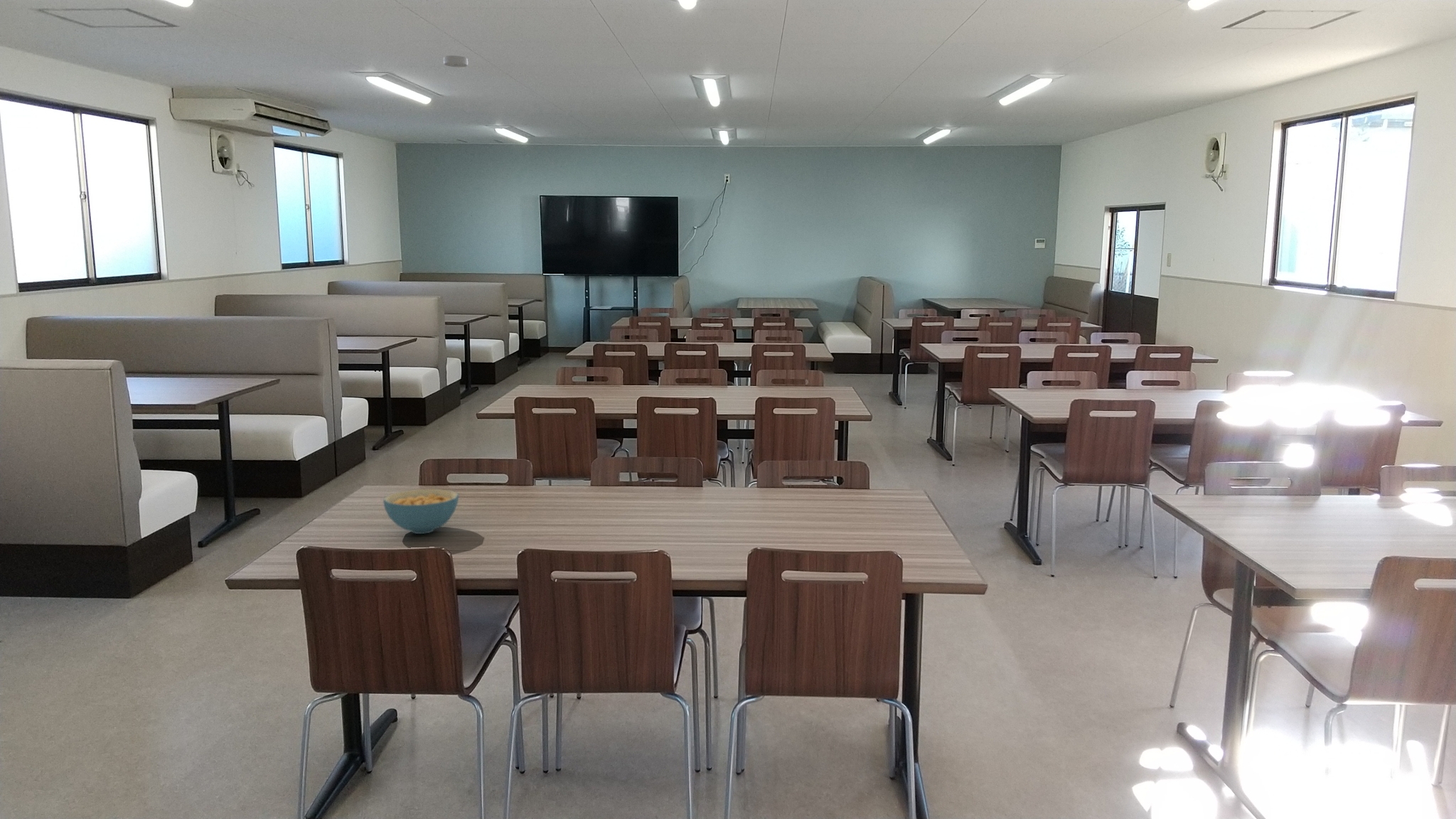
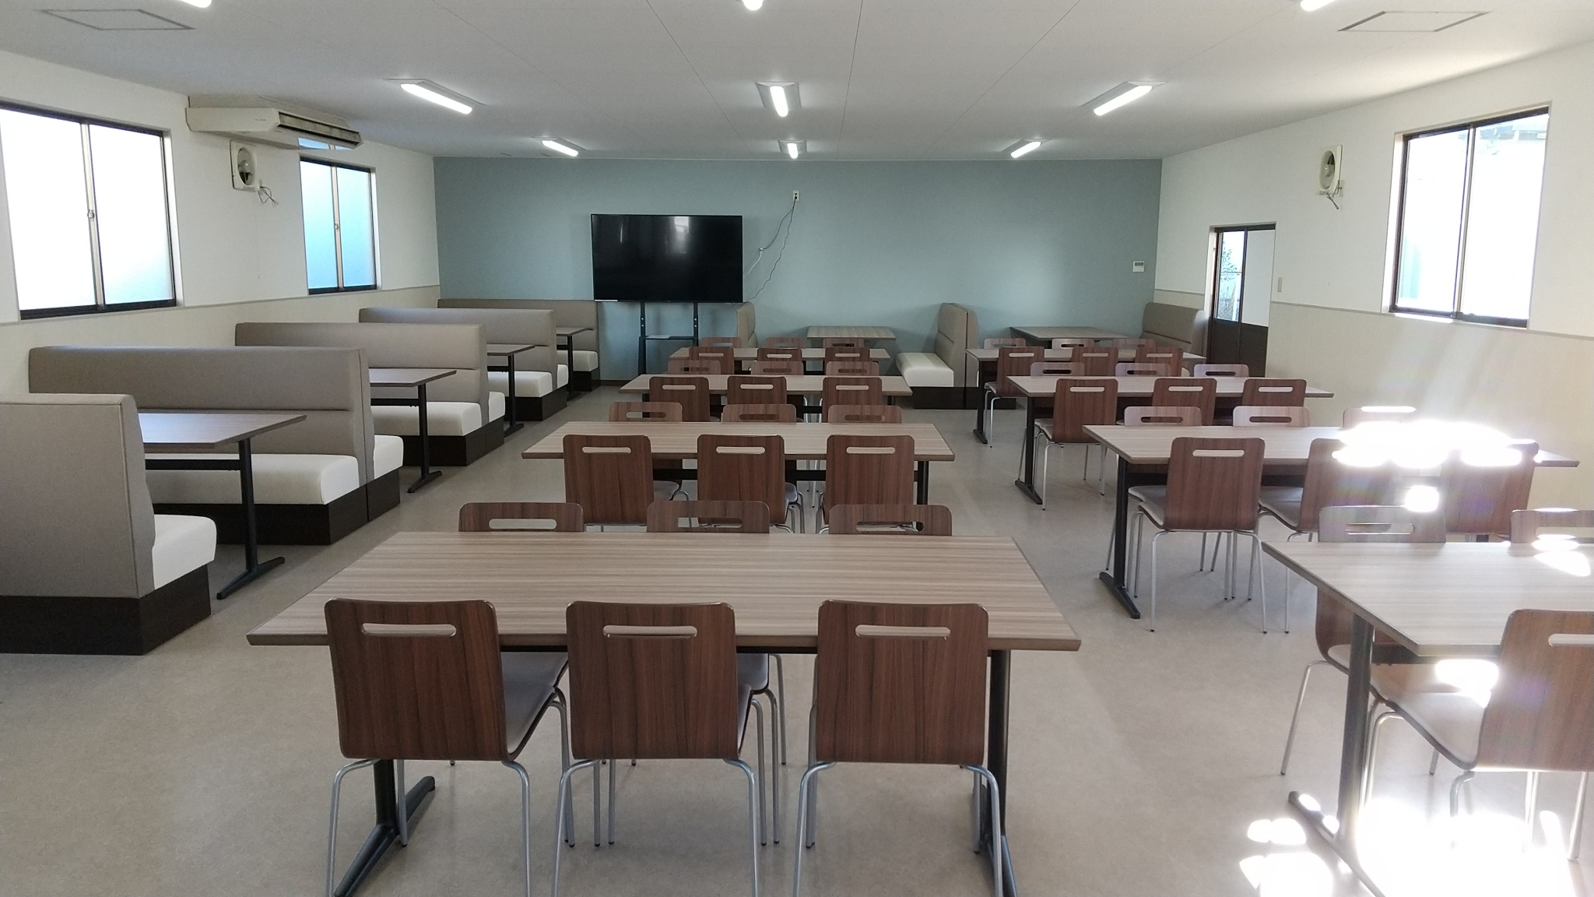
- cereal bowl [382,488,459,535]
- smoke detector [443,55,469,68]
